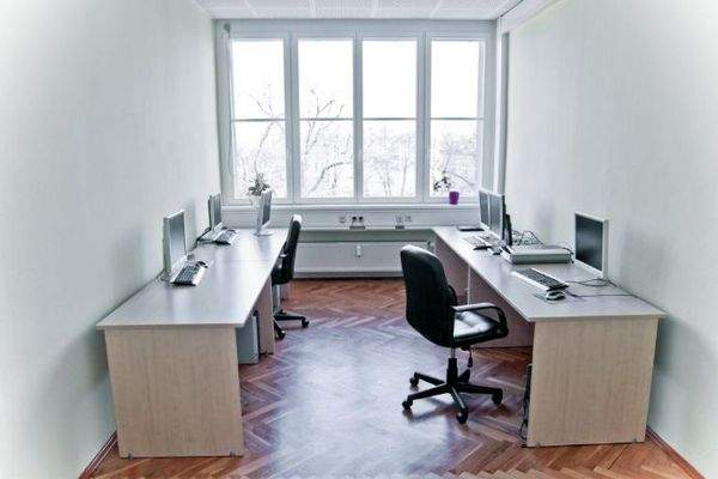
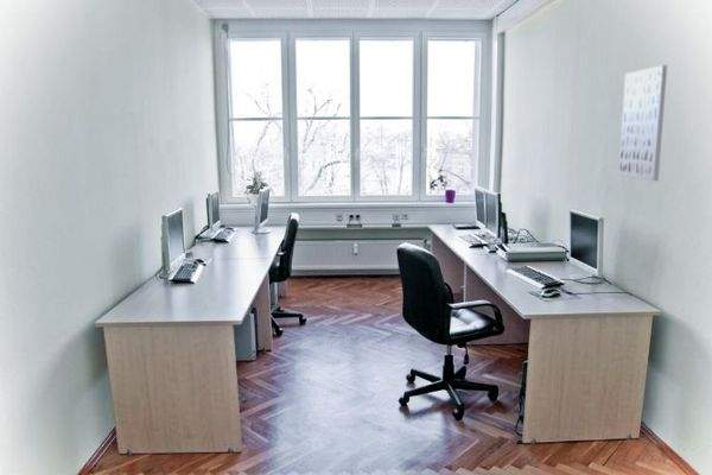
+ wall art [617,64,668,182]
